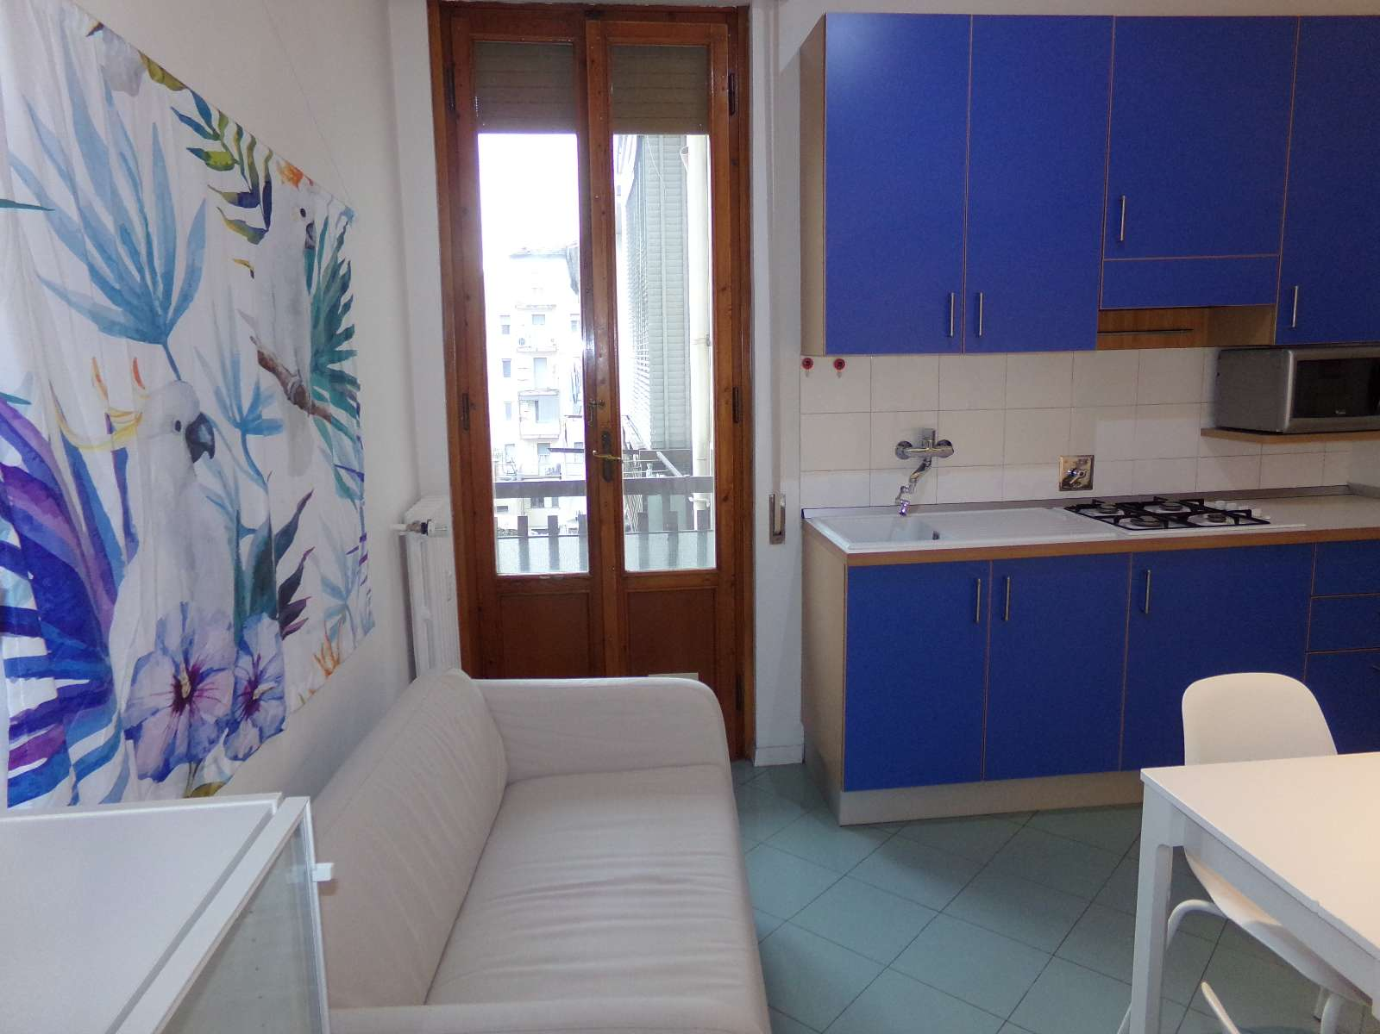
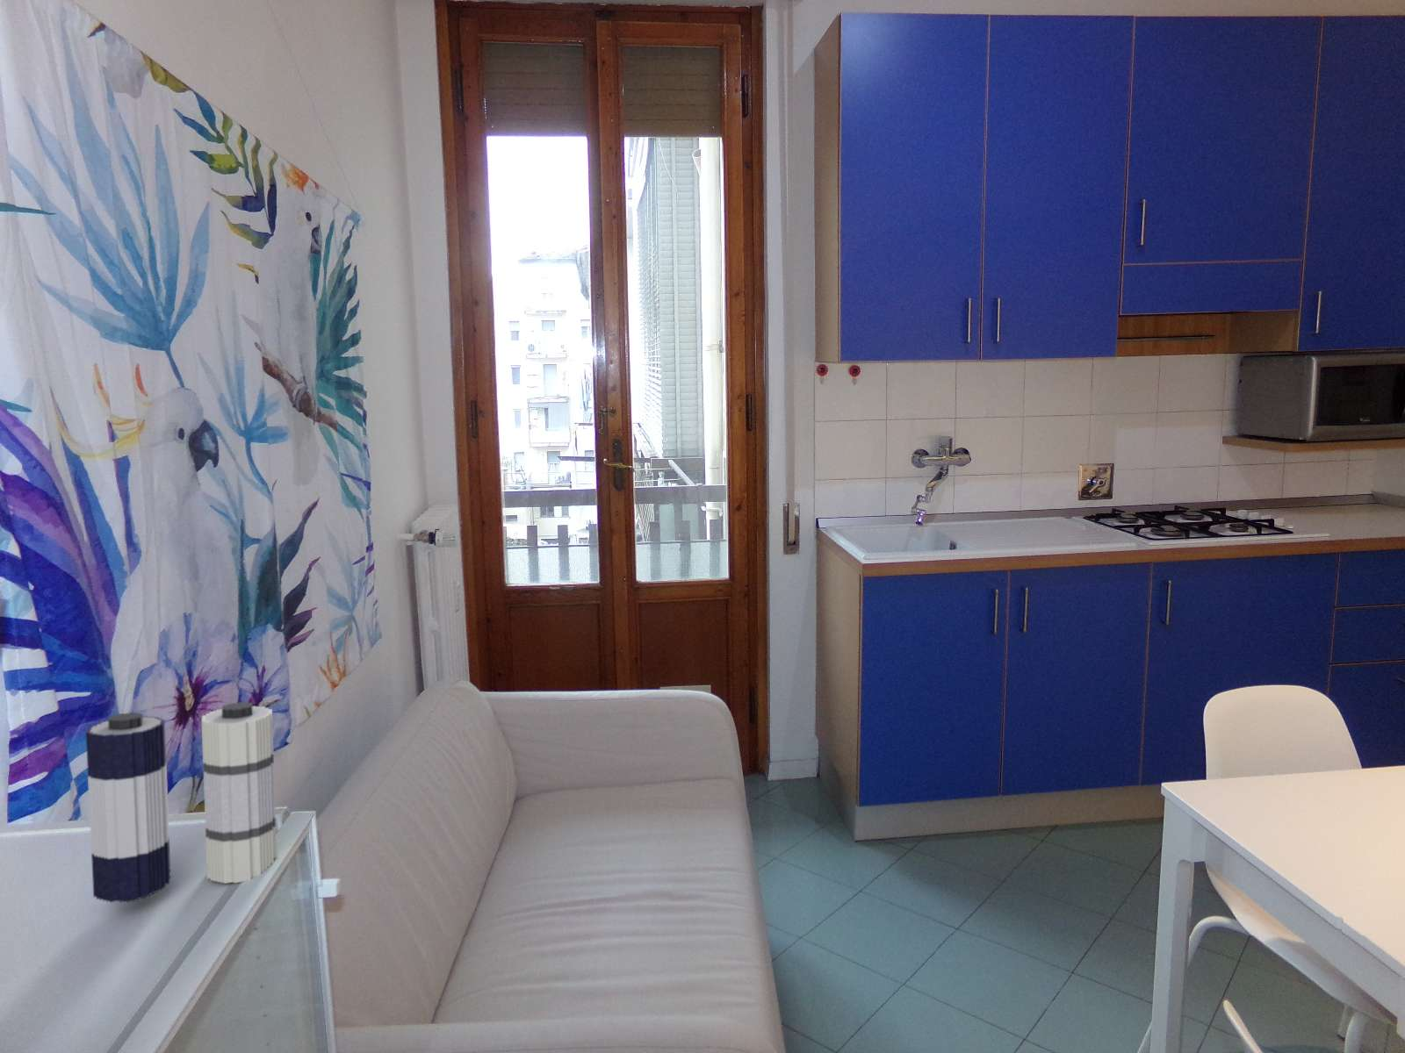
+ candle [85,701,278,903]
